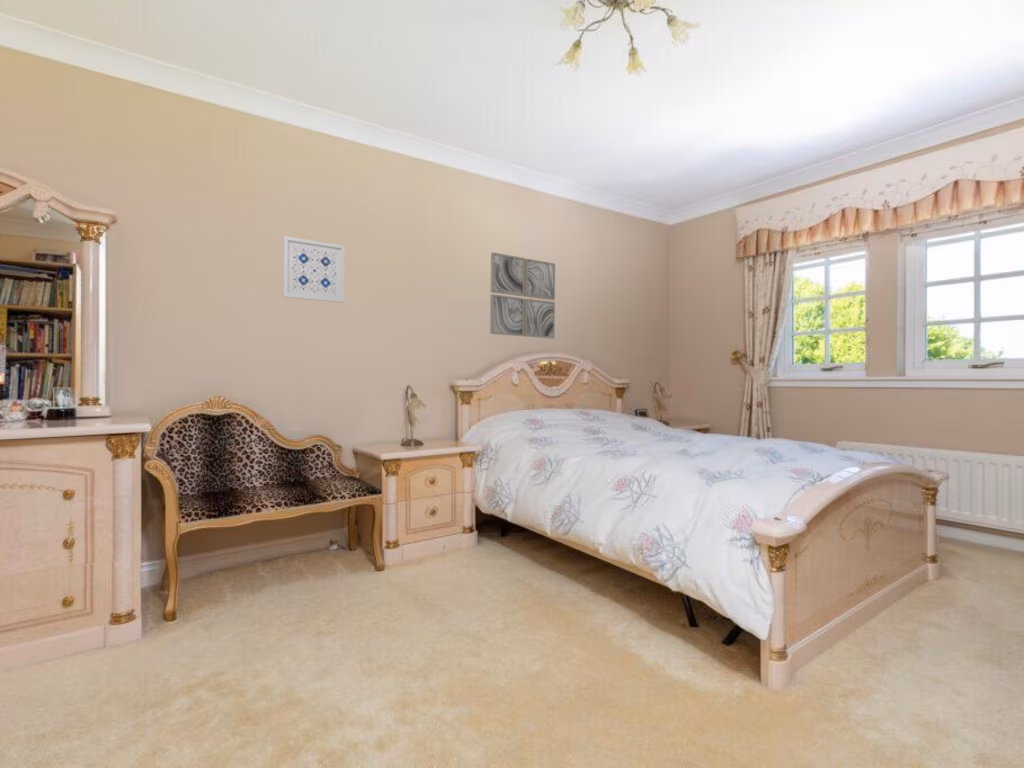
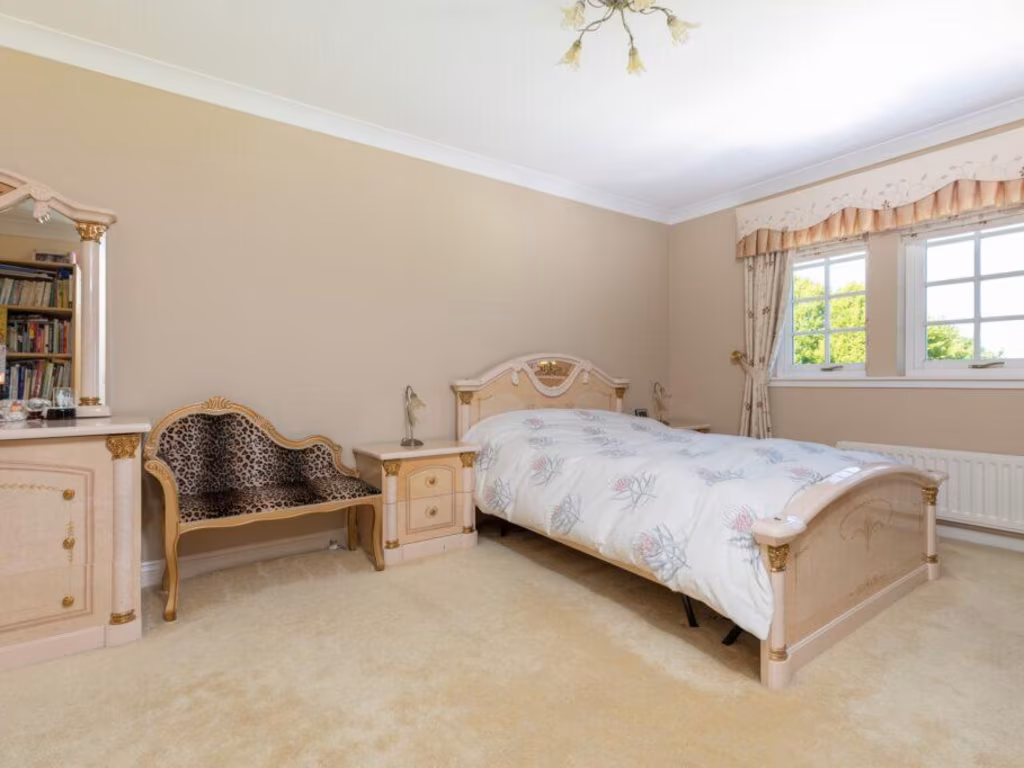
- wall art [282,235,346,304]
- wall art [489,251,556,340]
